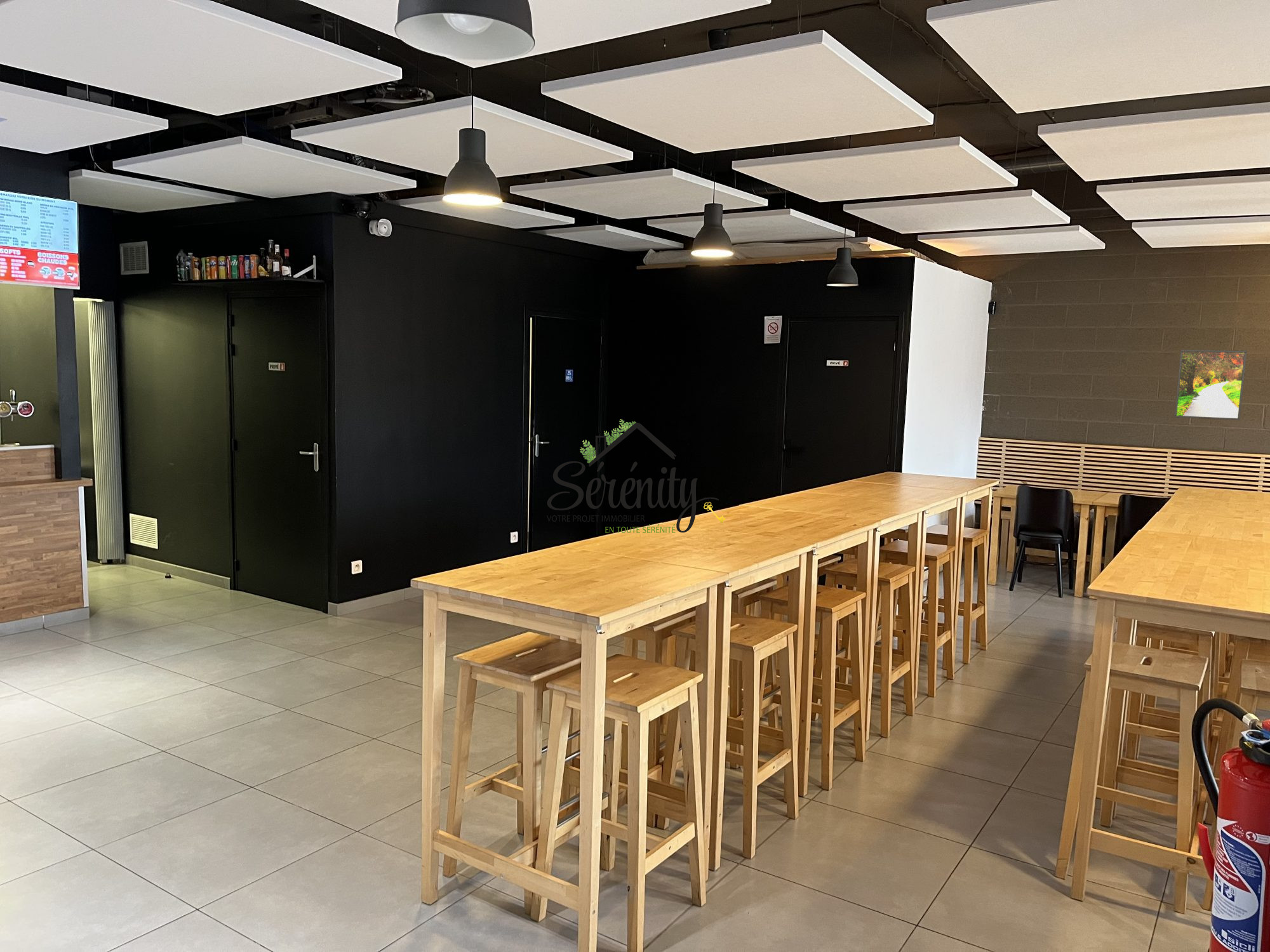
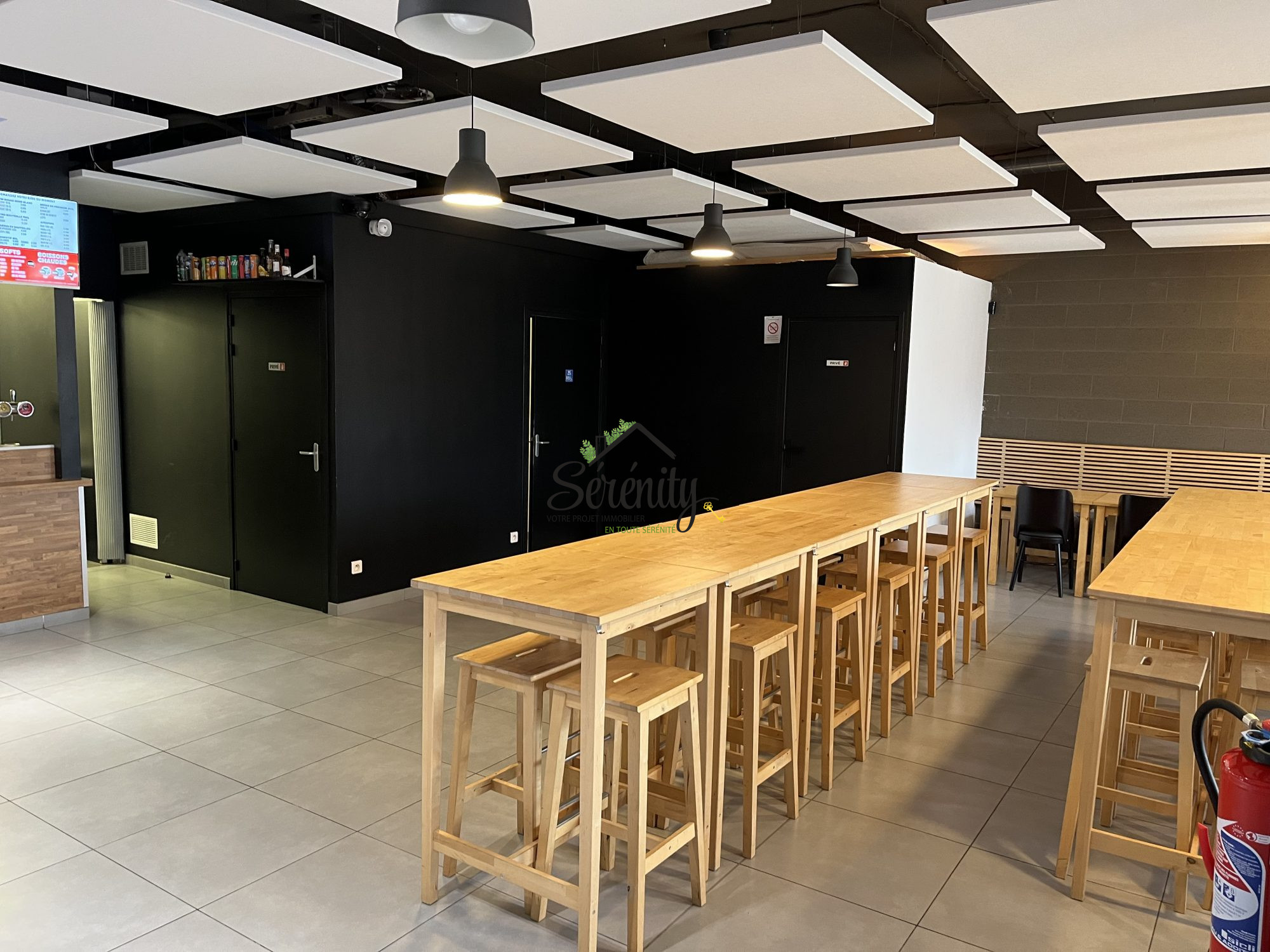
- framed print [1173,349,1247,421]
